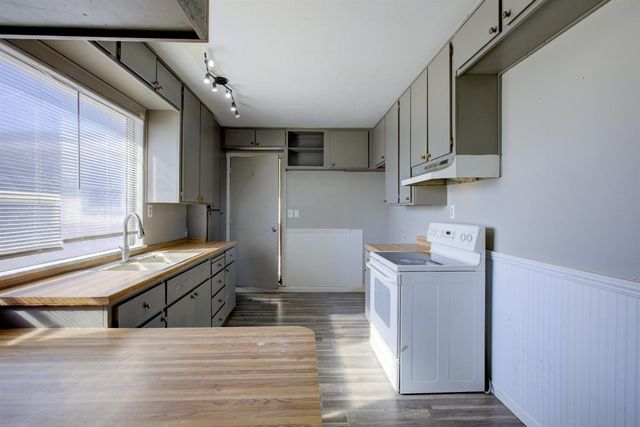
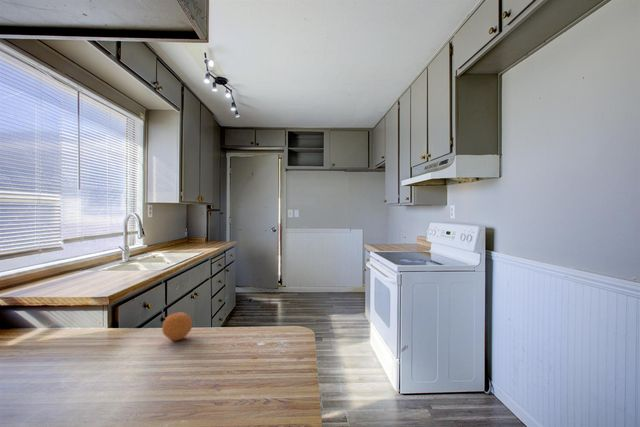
+ fruit [161,311,193,341]
